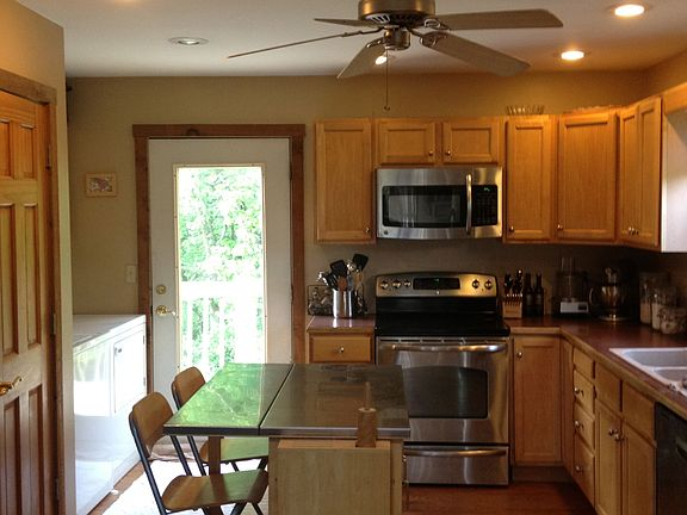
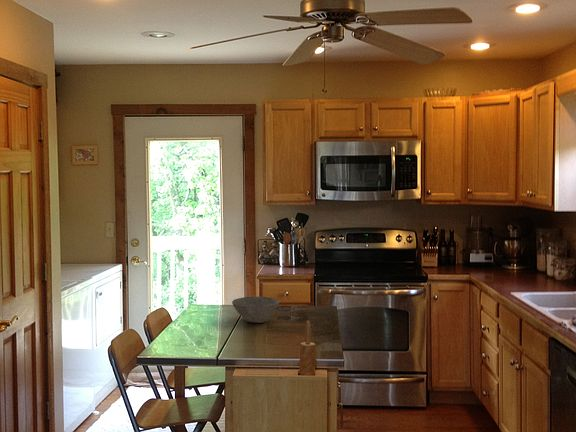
+ bowl [231,296,281,324]
